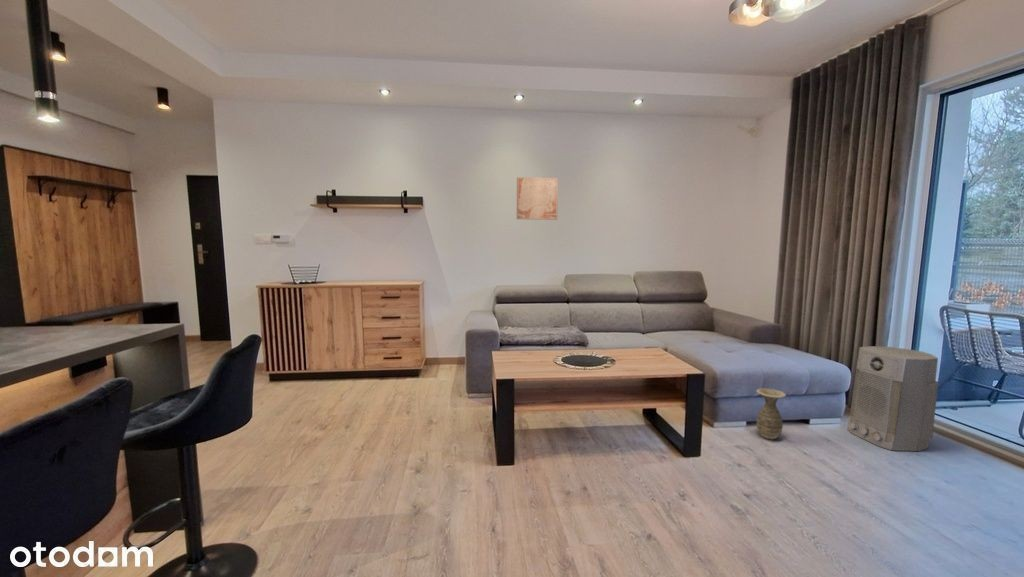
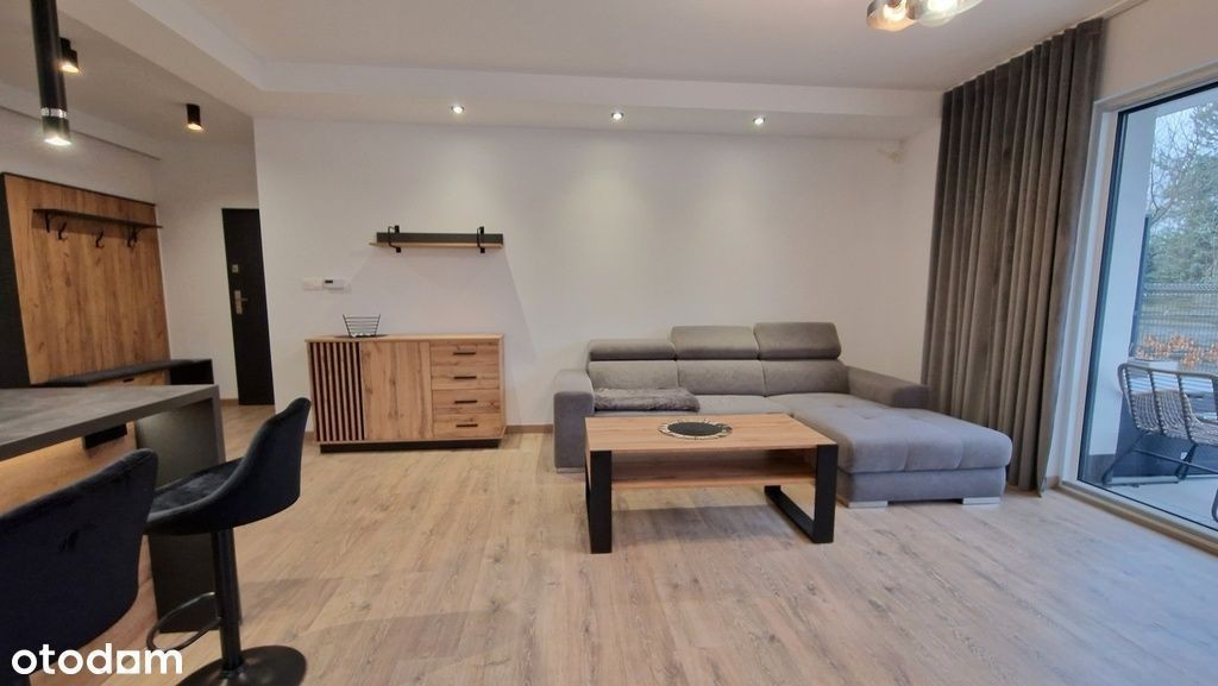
- wall art [516,176,559,221]
- air purifier [846,345,939,452]
- ceramic jug [755,387,787,441]
